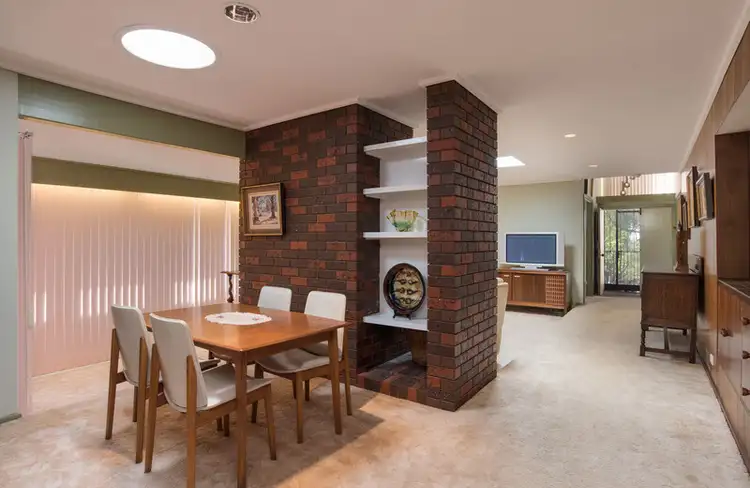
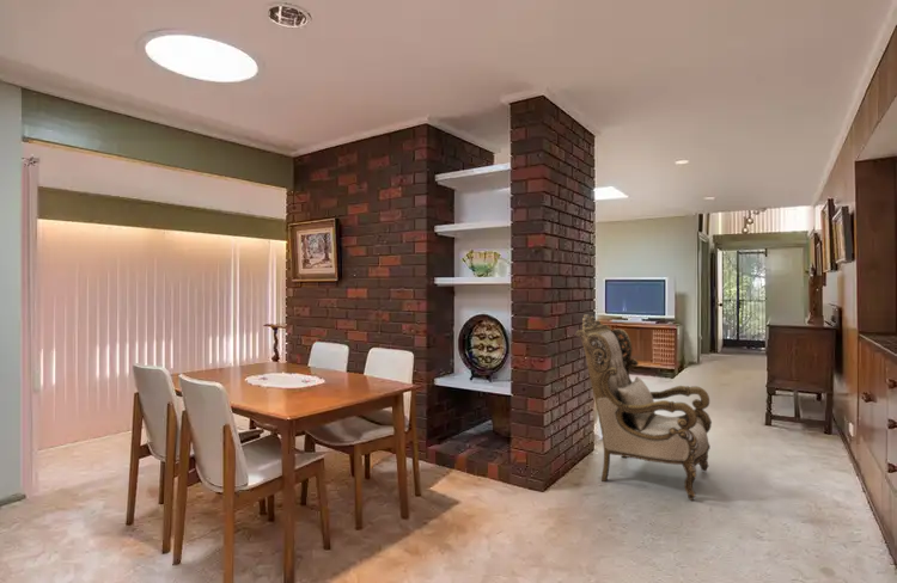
+ armchair [575,313,713,502]
